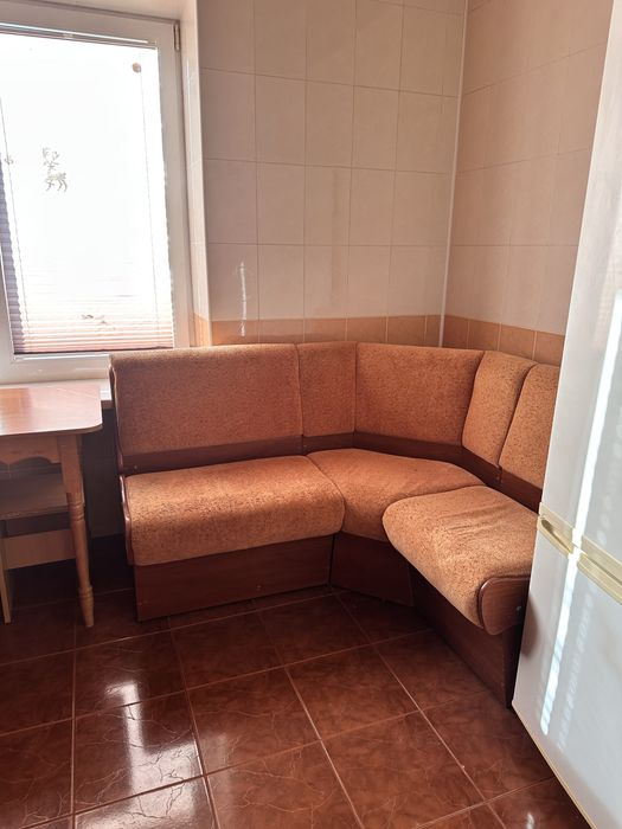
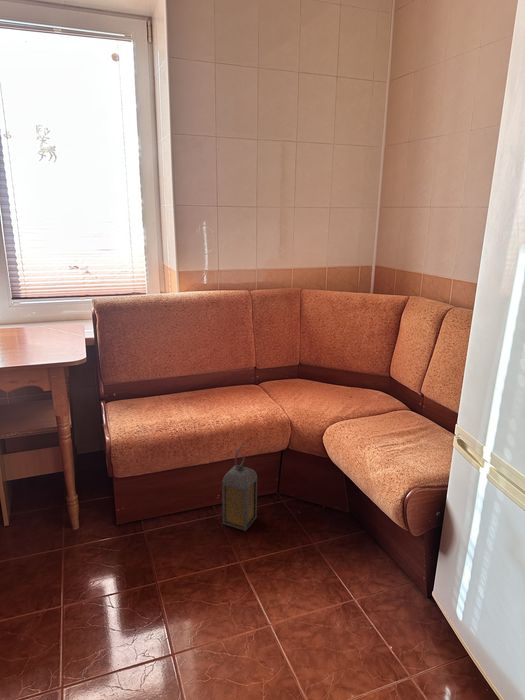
+ lantern [221,446,258,532]
